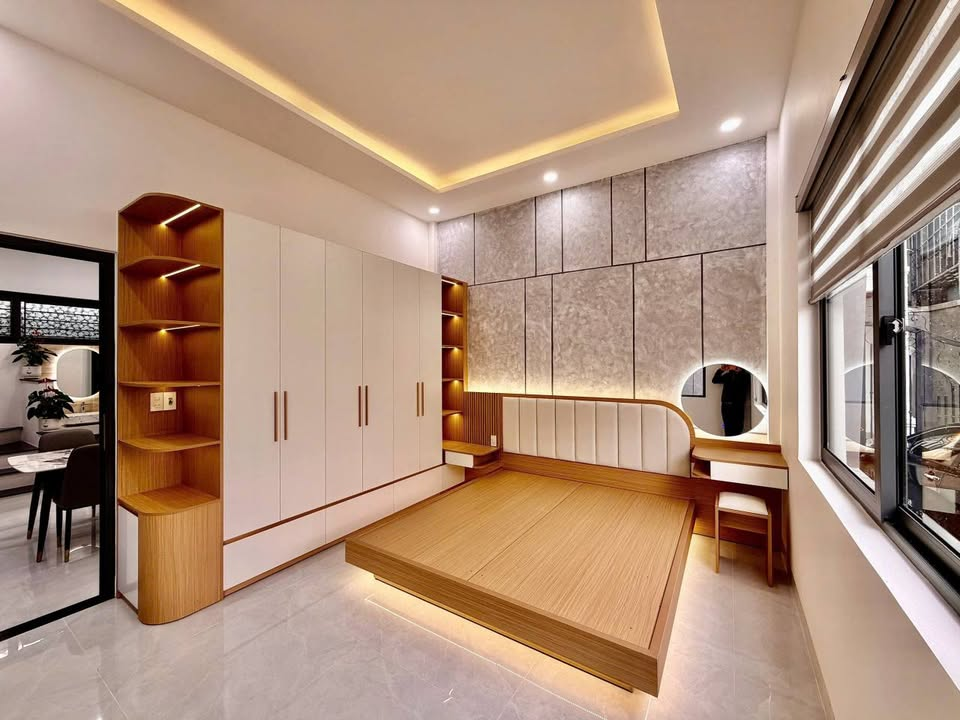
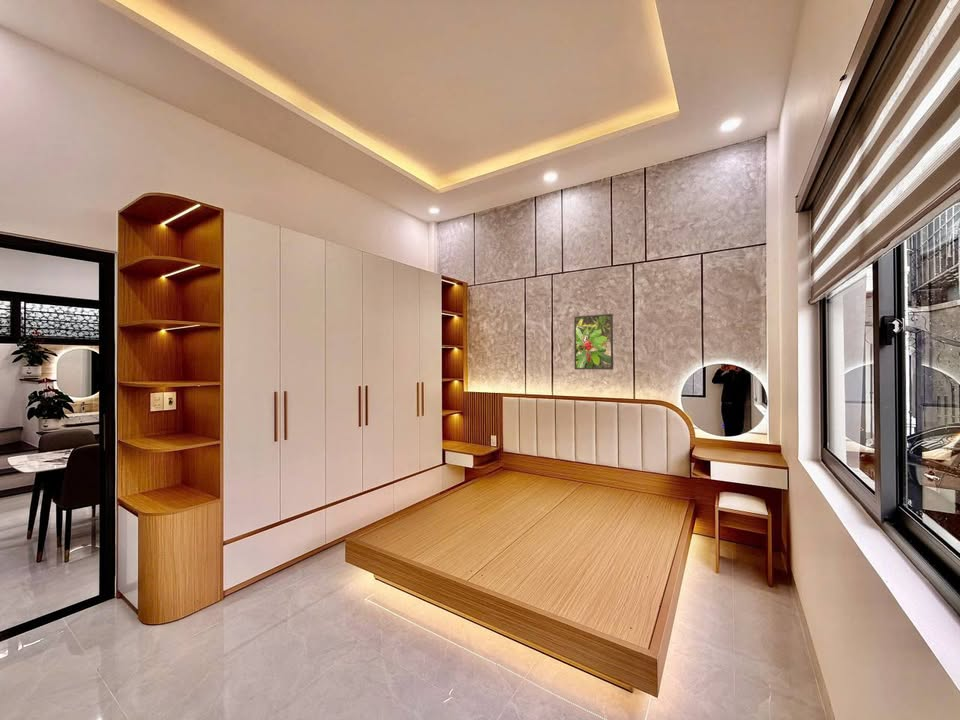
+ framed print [573,313,614,371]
